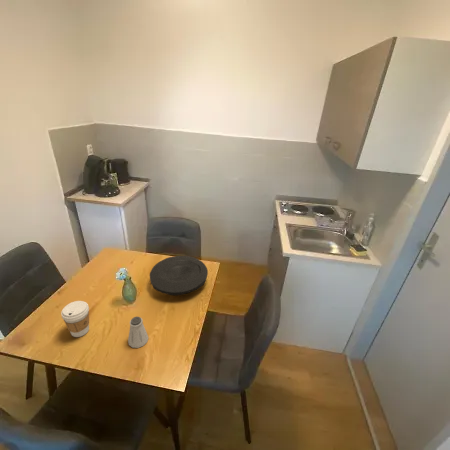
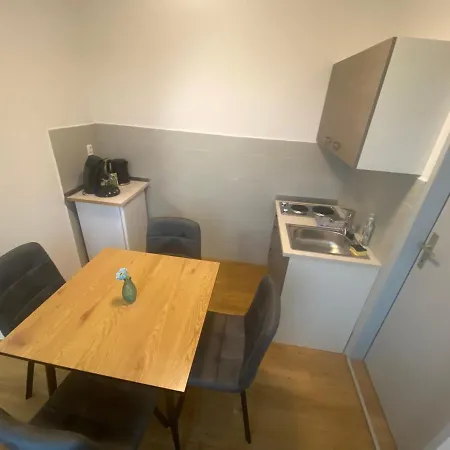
- plate [149,255,209,297]
- coffee cup [60,300,90,338]
- saltshaker [127,316,149,349]
